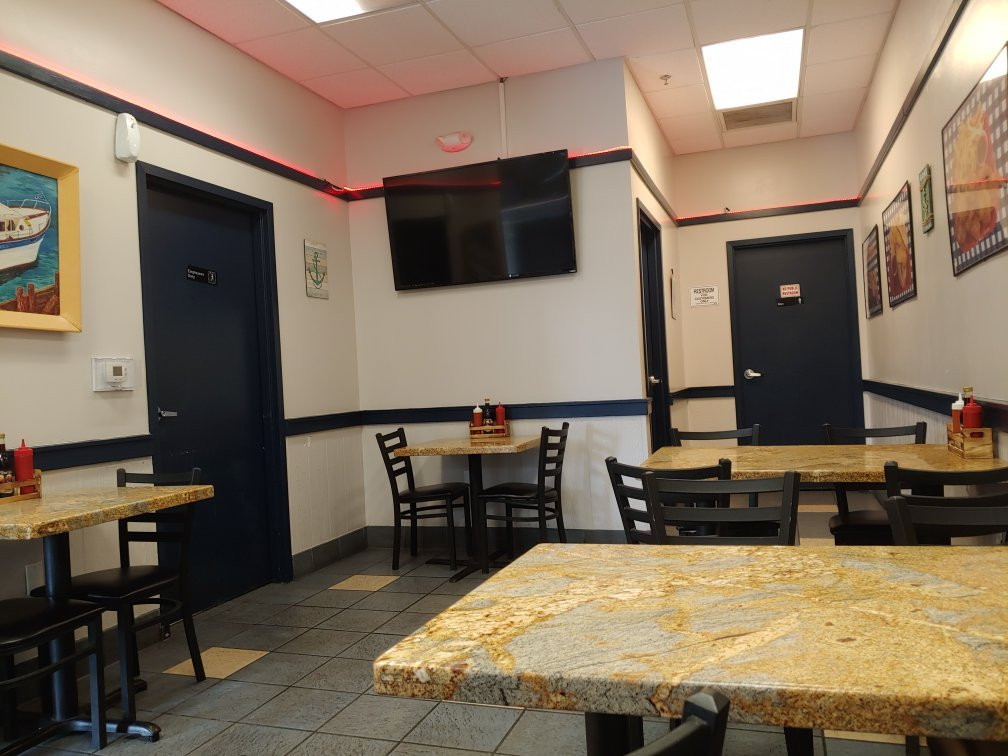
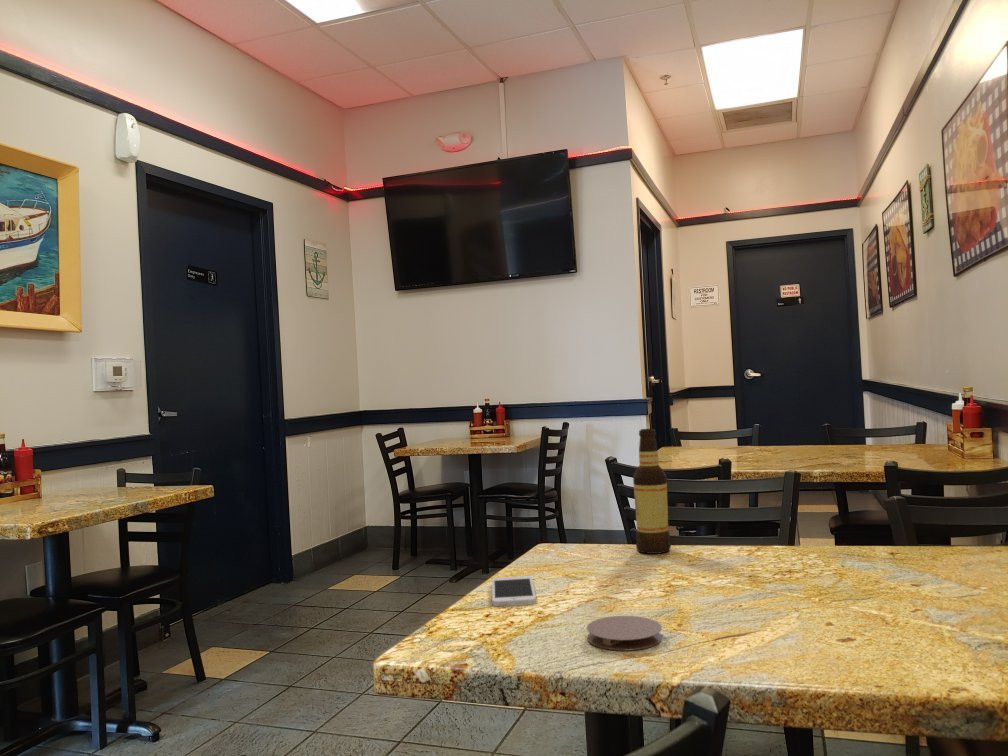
+ bottle [632,428,672,555]
+ coaster [586,615,663,652]
+ smartphone [491,575,537,607]
